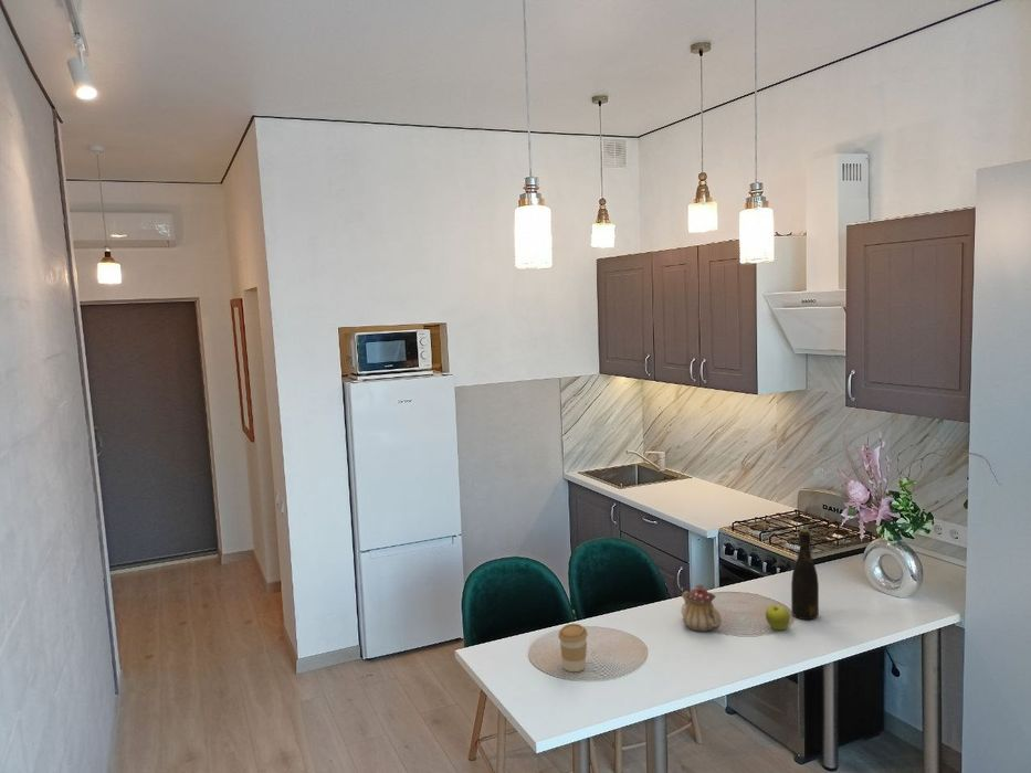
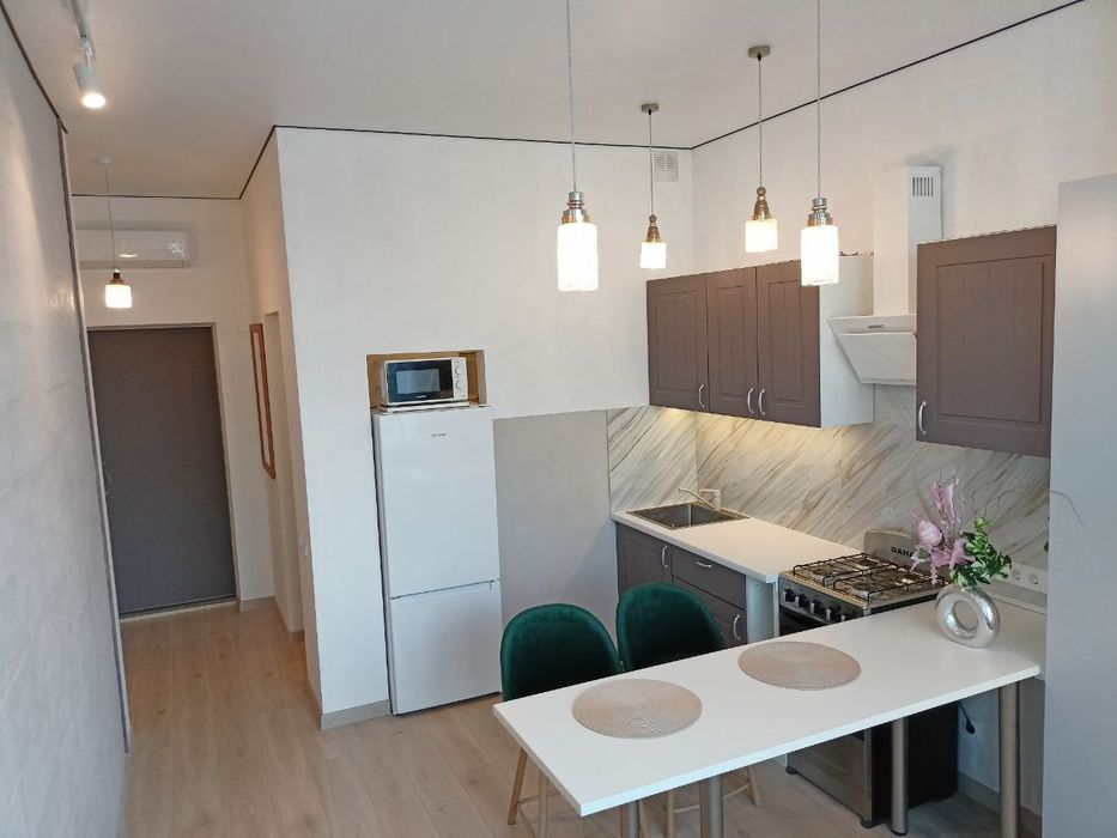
- fruit [765,604,791,631]
- bottle [790,528,820,621]
- teapot [681,583,723,633]
- coffee cup [557,623,589,673]
